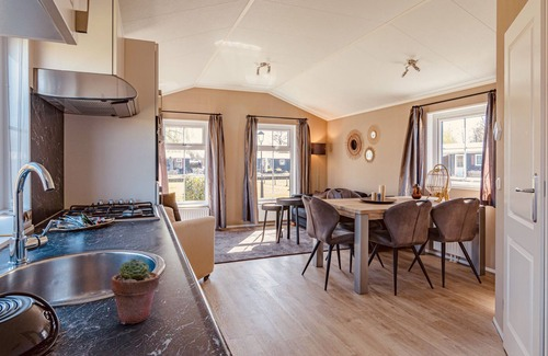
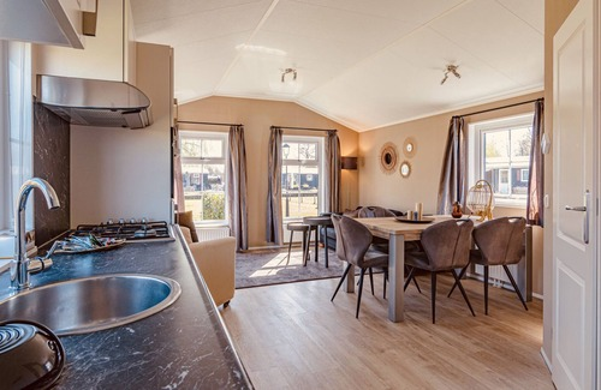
- potted succulent [111,257,161,325]
